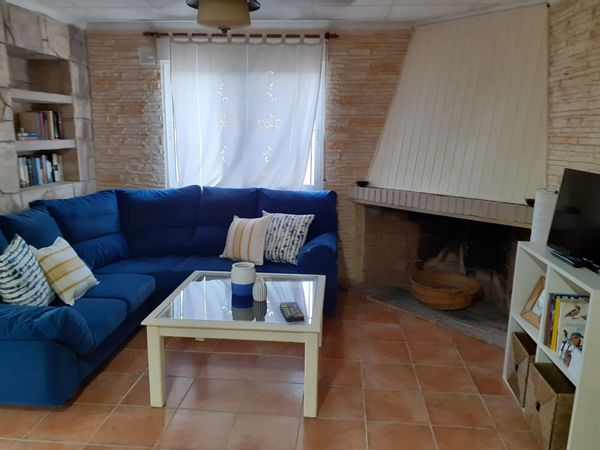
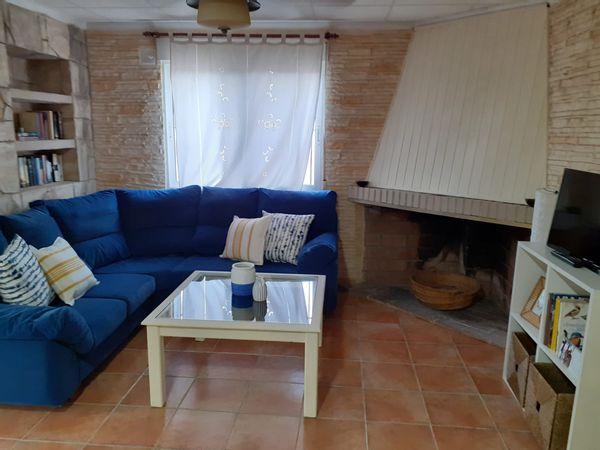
- remote control [279,301,305,323]
